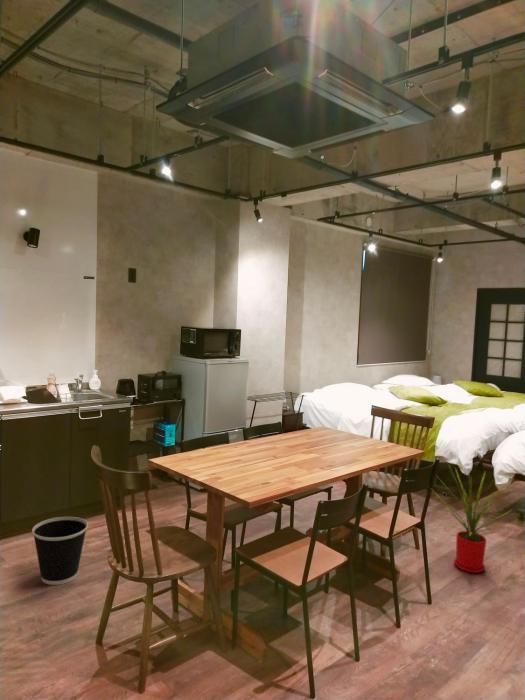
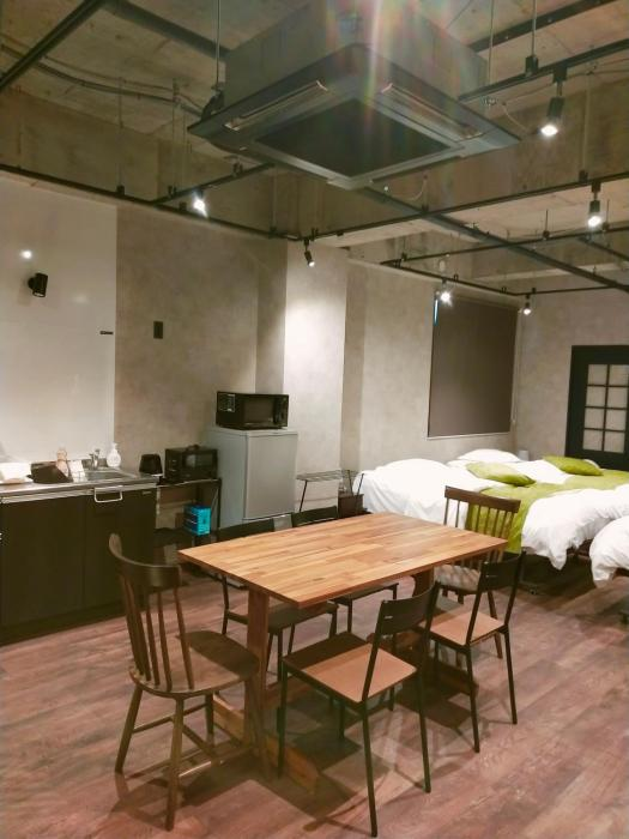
- wastebasket [31,516,89,586]
- house plant [431,462,514,574]
